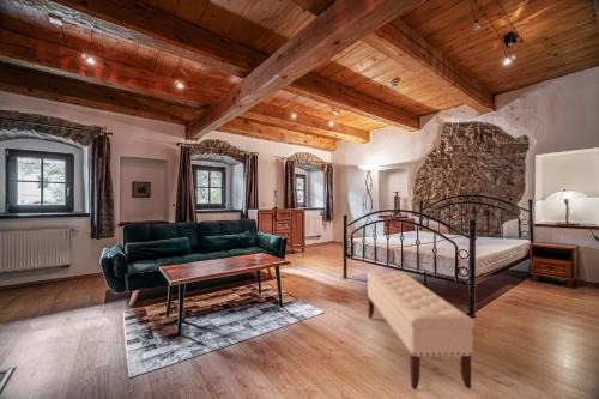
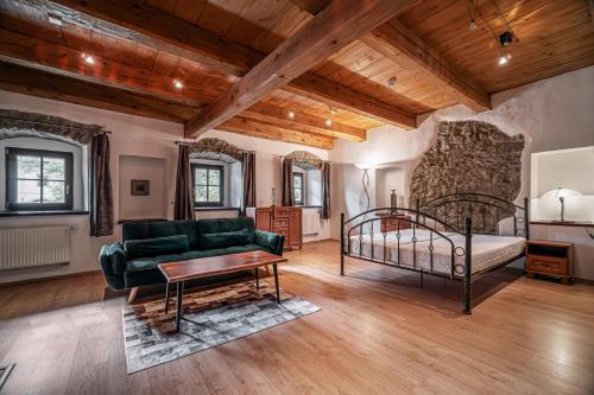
- bench [365,270,476,391]
